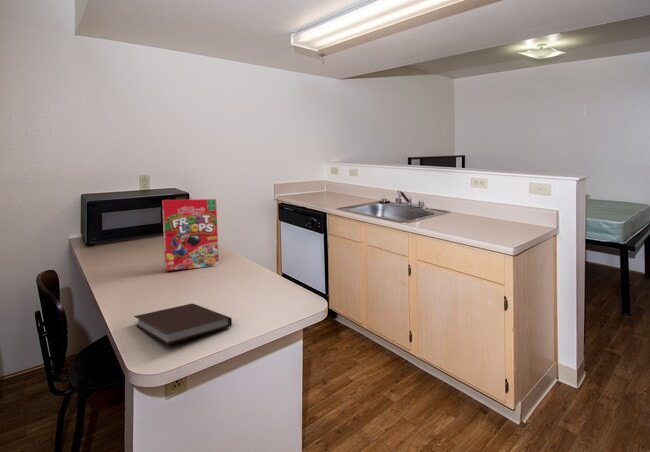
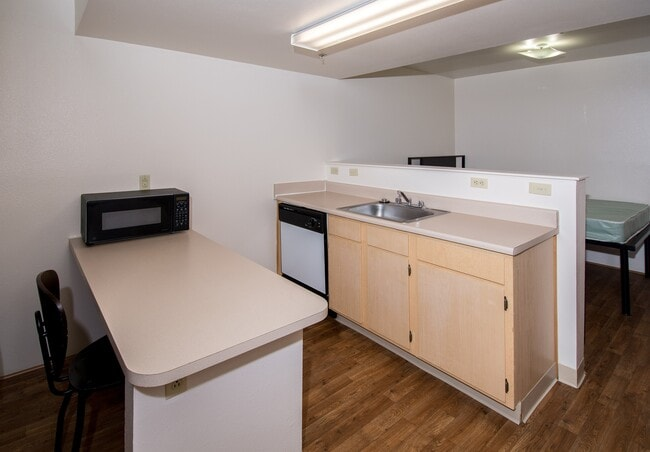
- cereal box [161,198,220,272]
- notebook [133,303,233,346]
